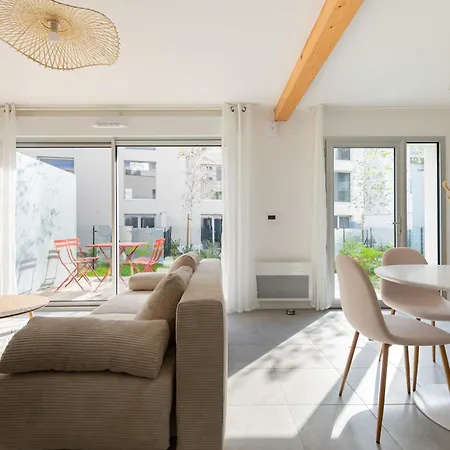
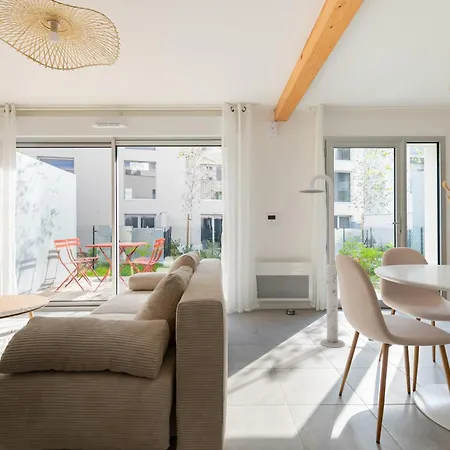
+ floor lamp [298,173,346,348]
